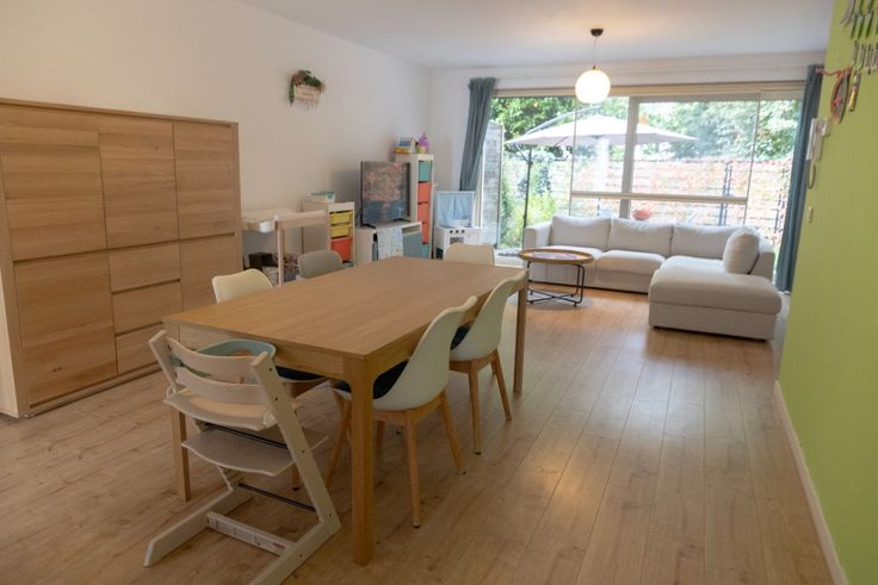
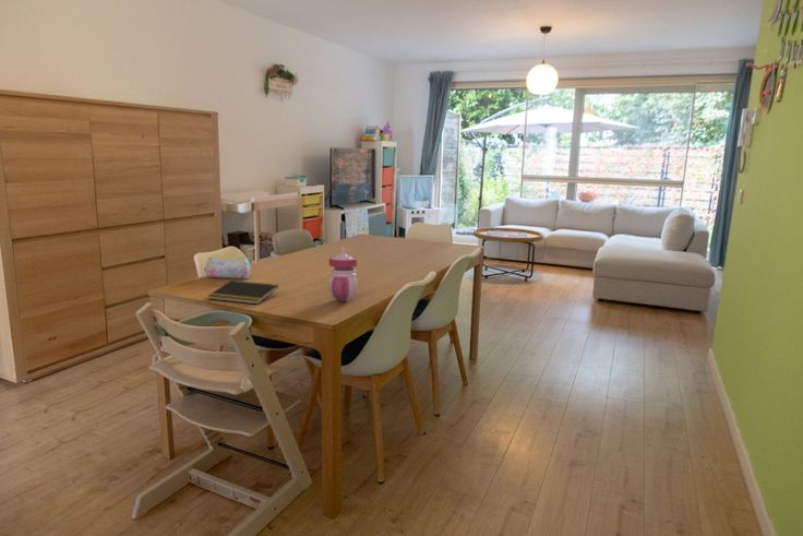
+ pencil case [203,257,252,279]
+ notepad [207,279,279,305]
+ sippy cup [327,247,359,302]
